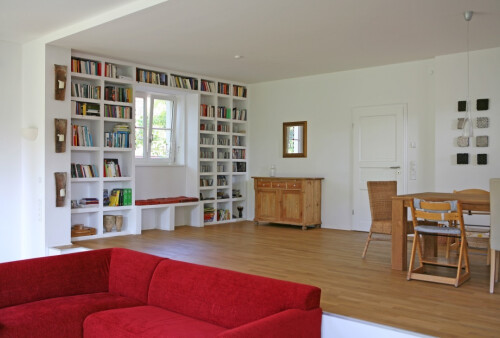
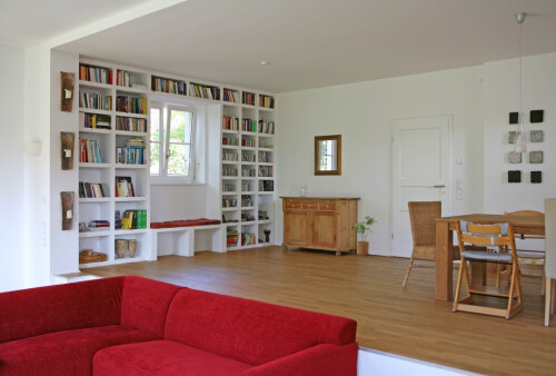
+ house plant [354,215,378,257]
